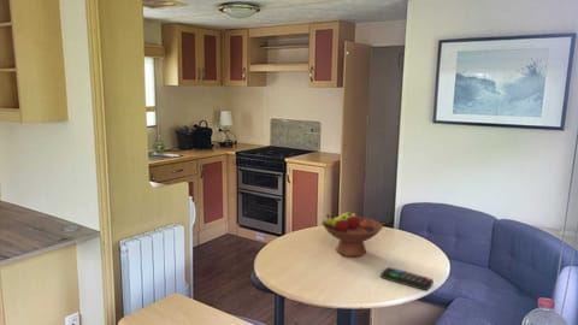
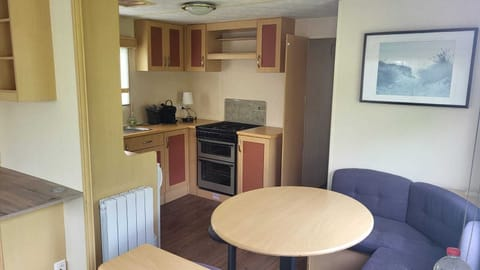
- fruit bowl [320,211,384,258]
- remote control [379,266,435,291]
